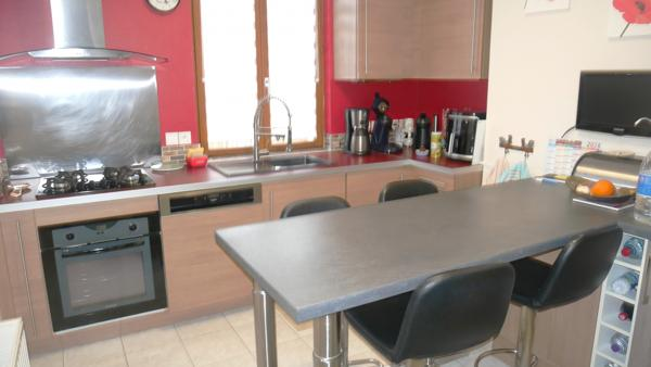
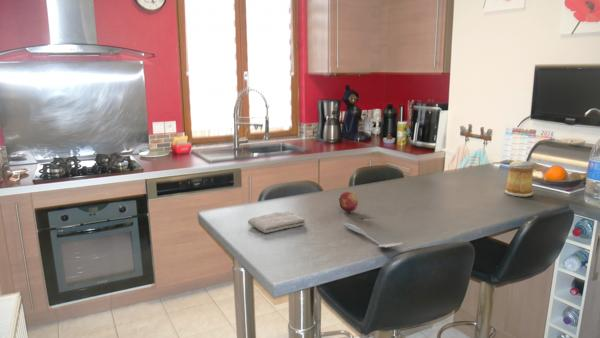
+ fruit [338,190,359,213]
+ washcloth [247,211,306,234]
+ mug [504,160,535,198]
+ spatula [343,222,405,248]
